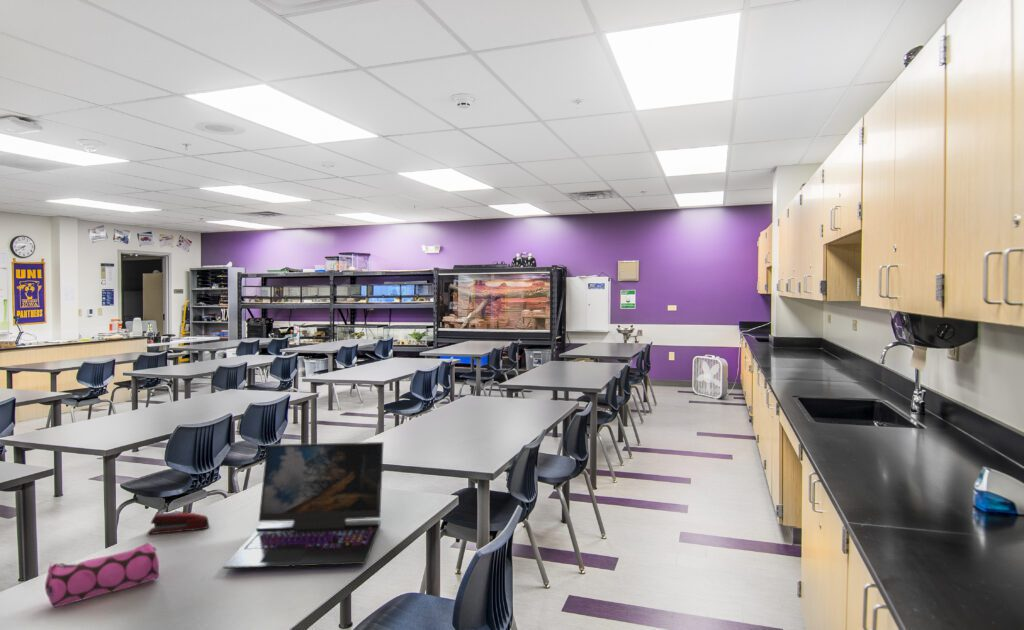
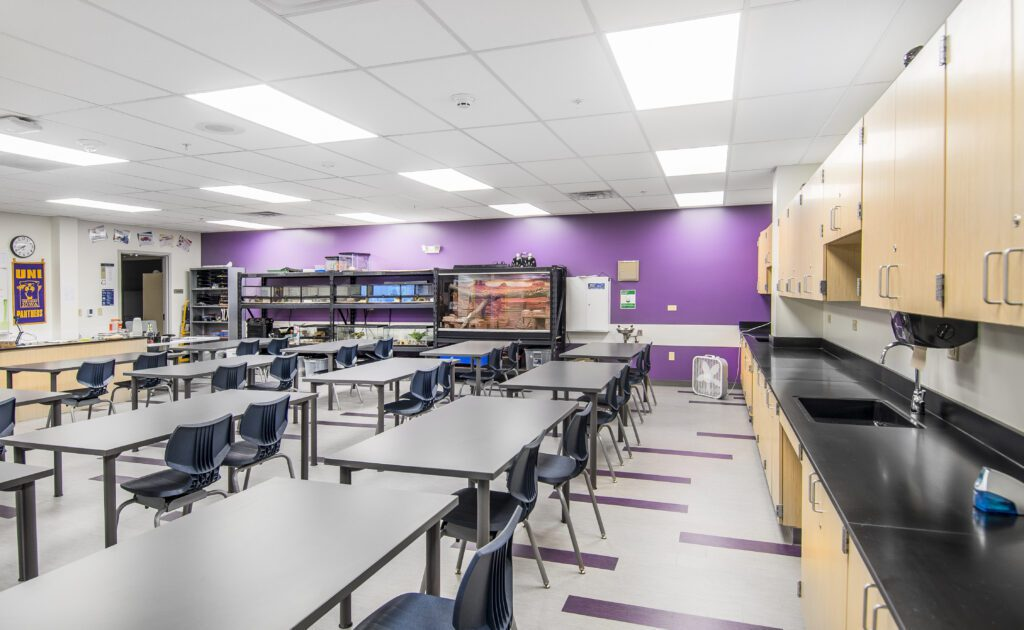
- stapler [146,512,210,535]
- laptop [222,441,385,570]
- pencil case [44,542,160,608]
